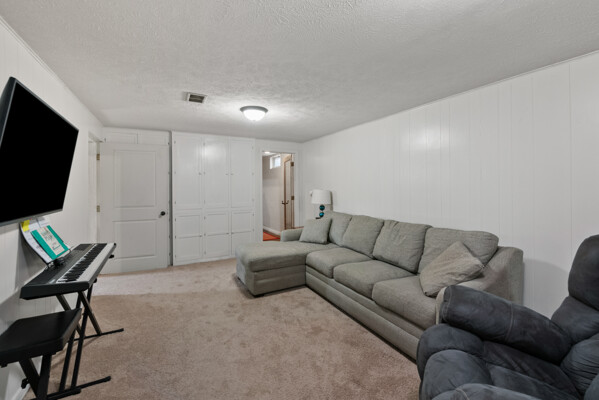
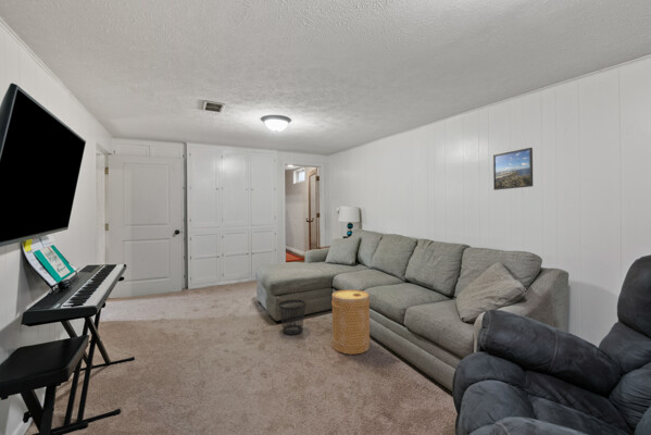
+ basket [330,288,372,356]
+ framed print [492,147,534,191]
+ wastebasket [278,299,306,336]
